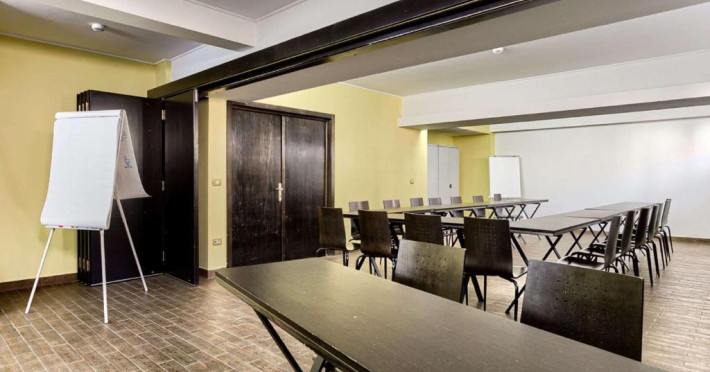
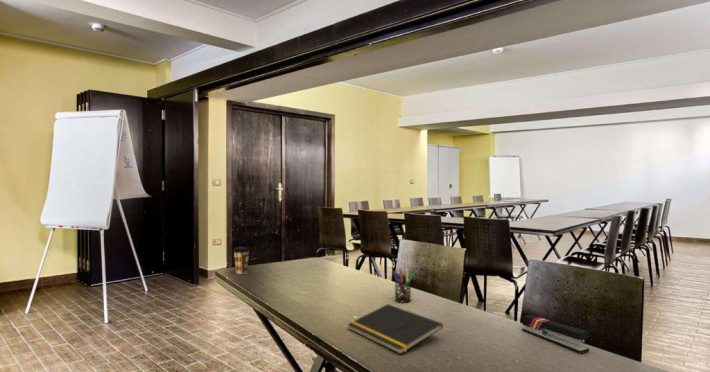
+ stapler [521,314,590,354]
+ notepad [346,303,444,355]
+ pen holder [391,267,416,303]
+ coffee cup [232,246,251,275]
